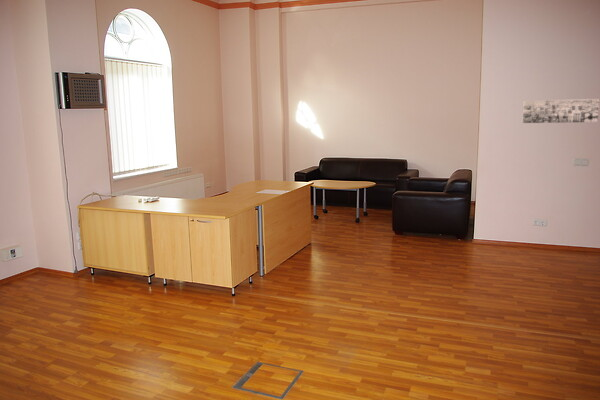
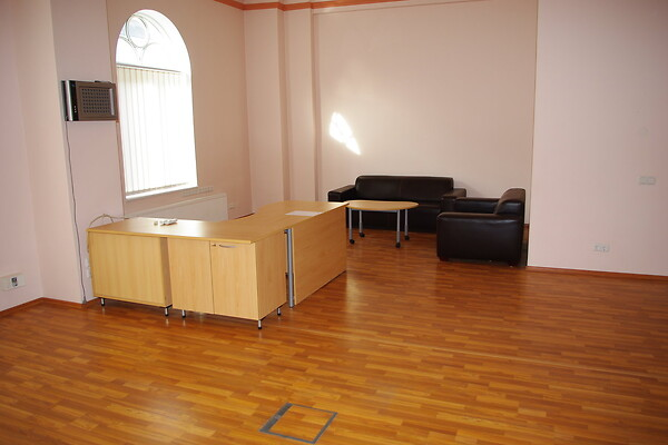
- wall art [522,98,600,124]
